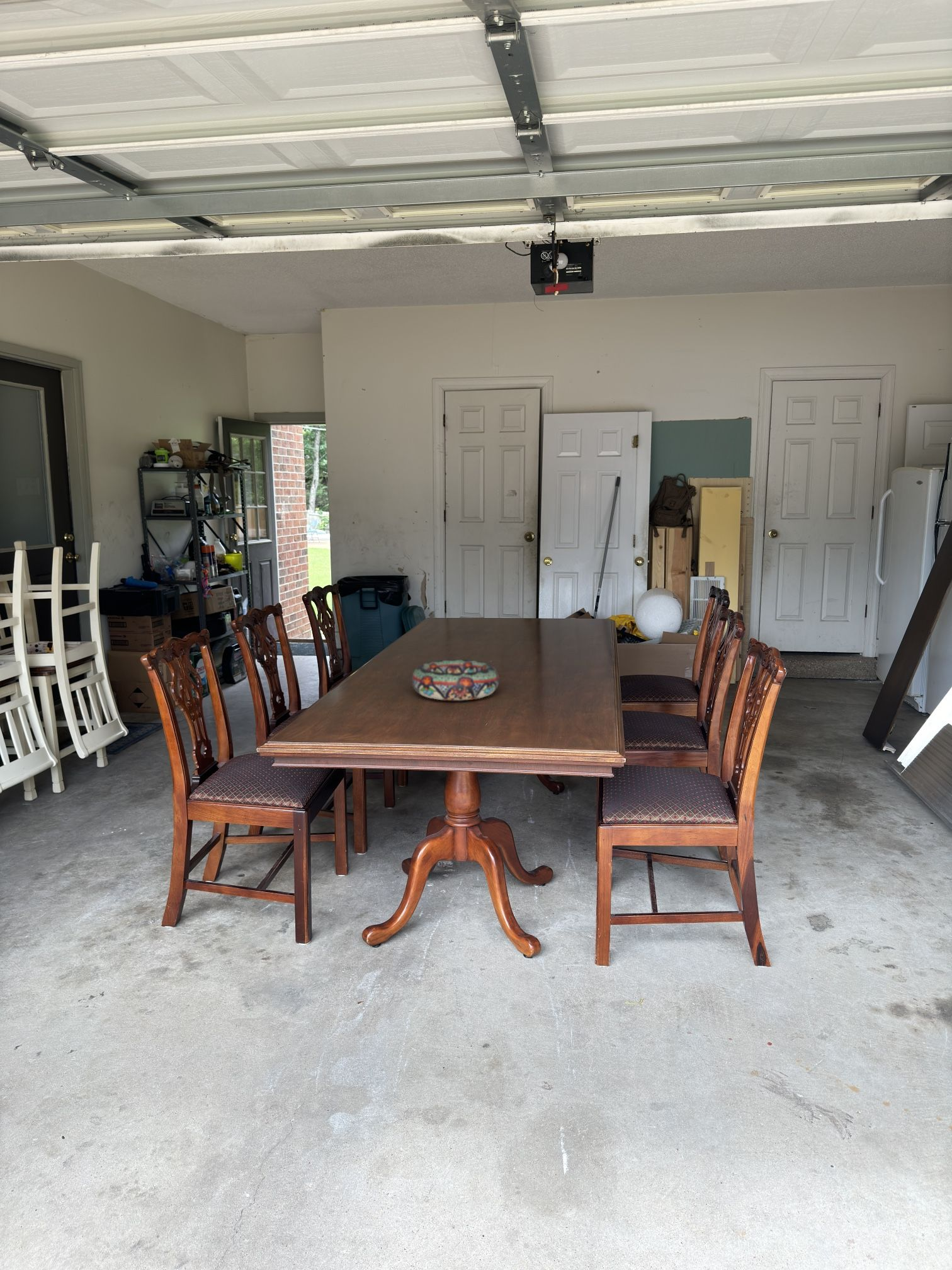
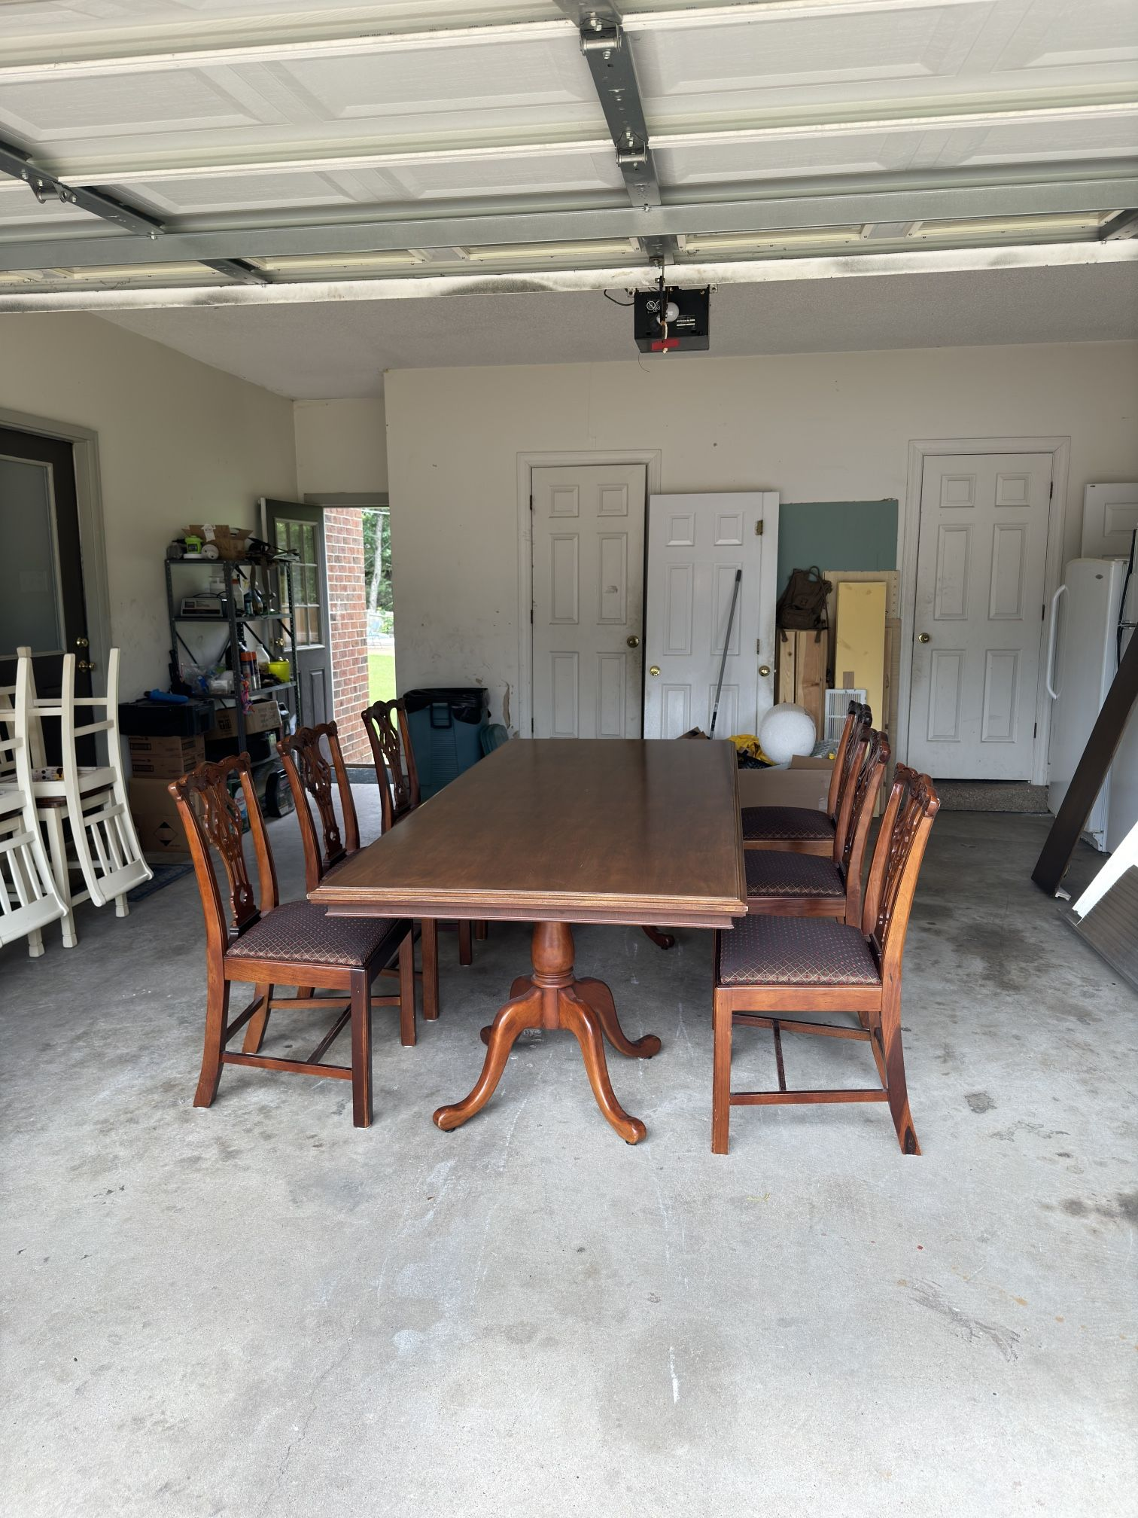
- decorative bowl [411,659,500,701]
